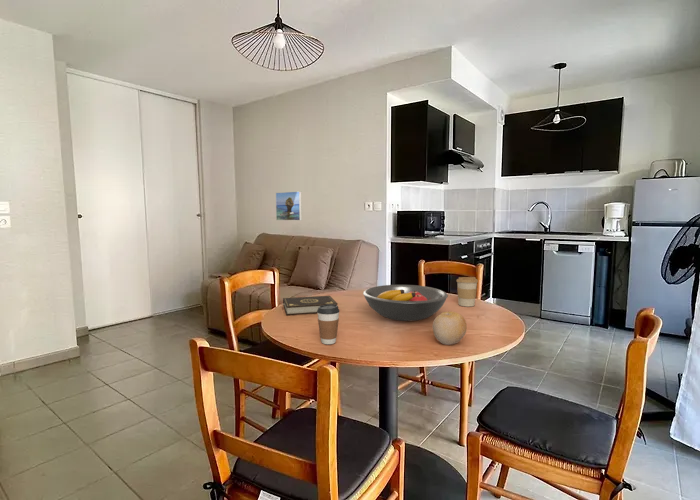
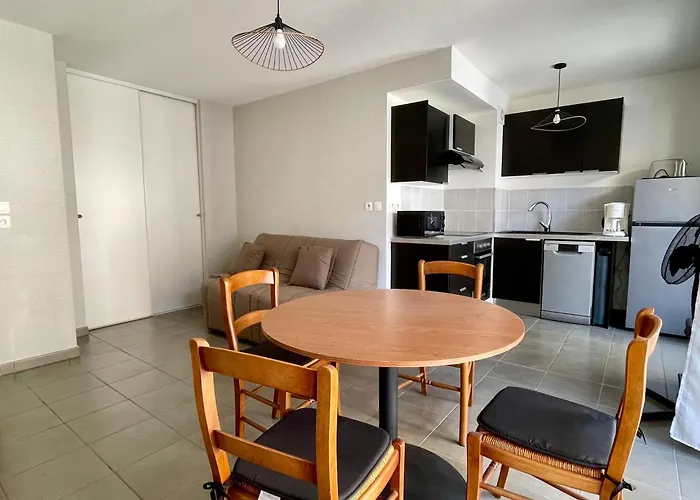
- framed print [275,190,303,222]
- coffee cup [316,304,340,345]
- book [282,295,339,316]
- fruit [432,310,468,346]
- fruit bowl [362,284,449,322]
- coffee cup [455,276,479,307]
